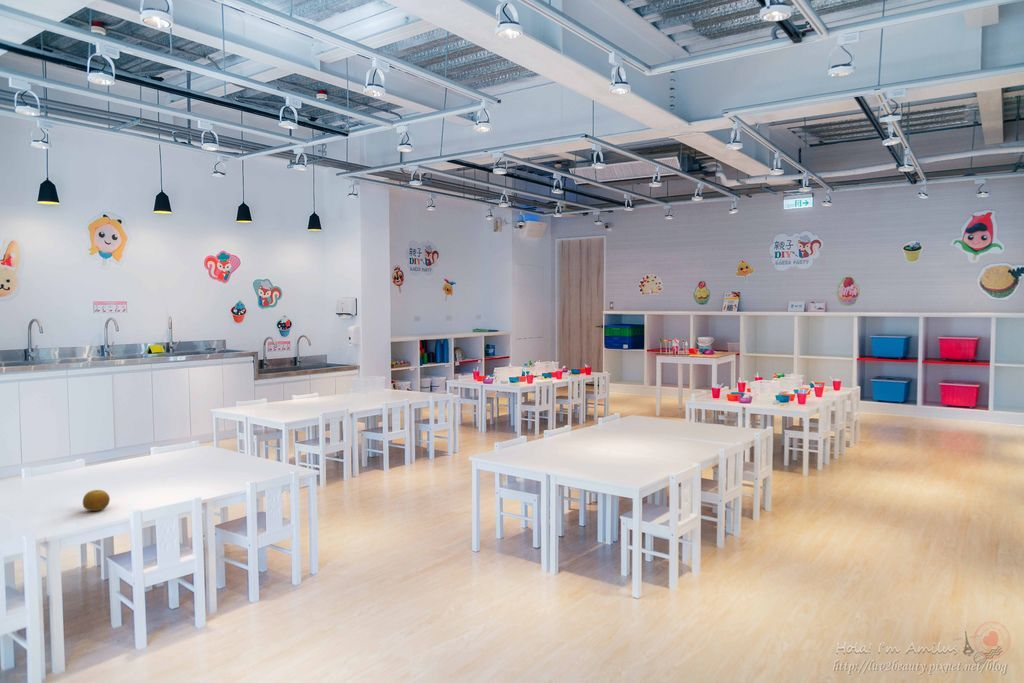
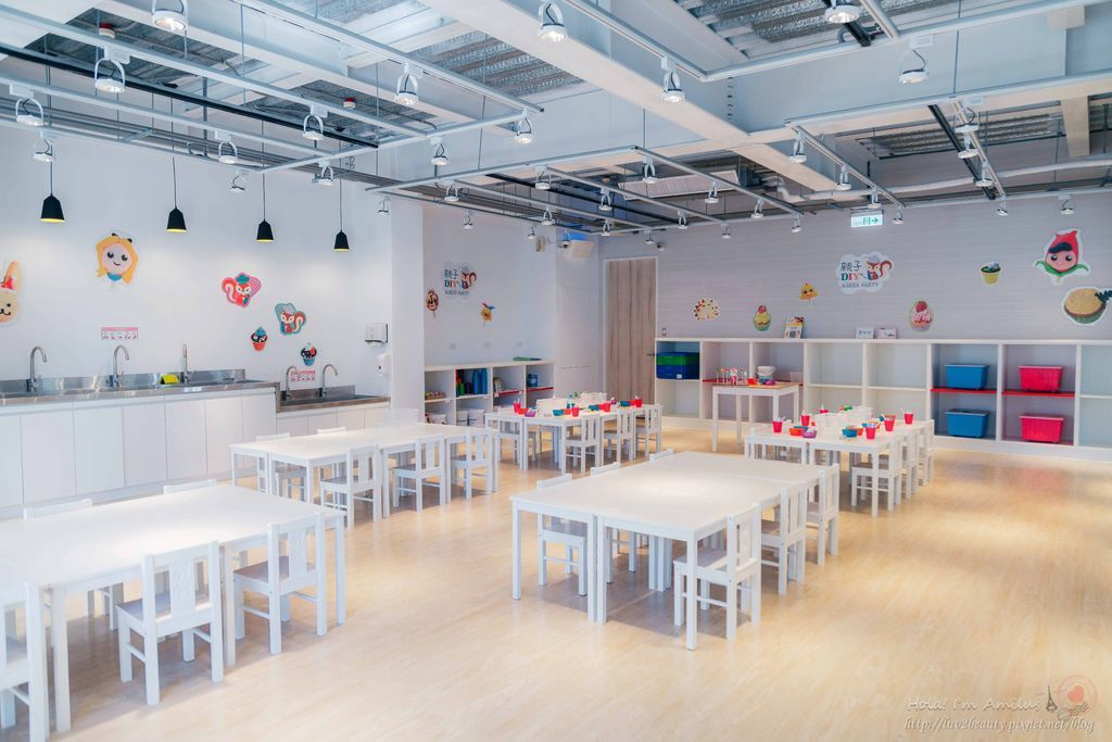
- fruit [82,489,111,512]
